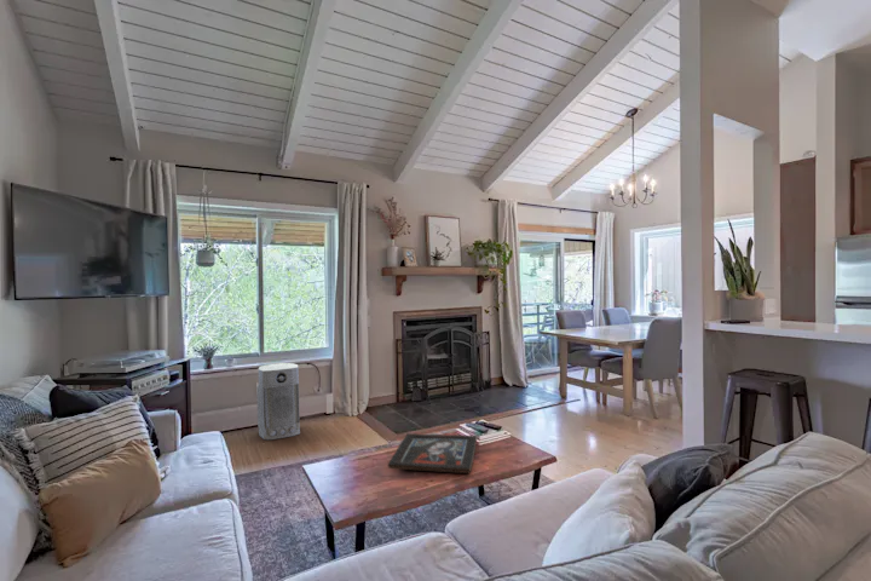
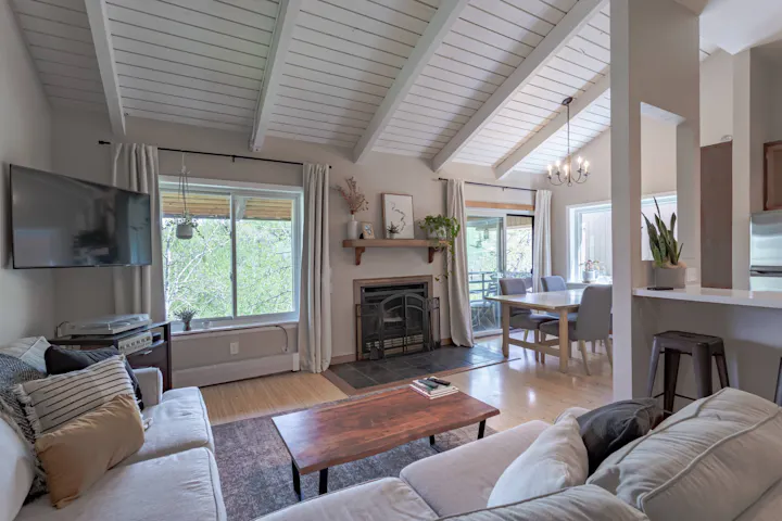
- air purifier [255,362,301,441]
- religious icon [387,432,478,474]
